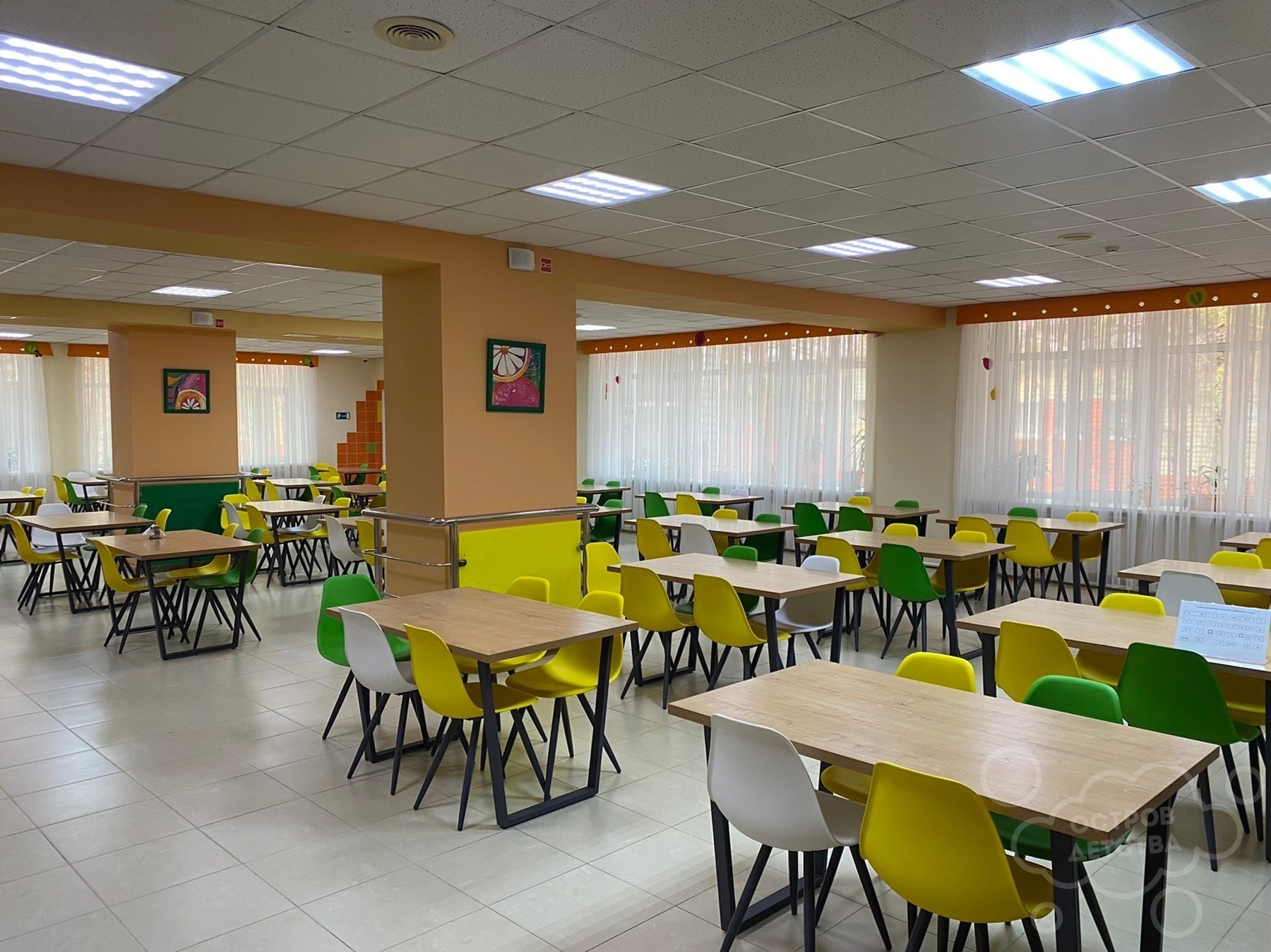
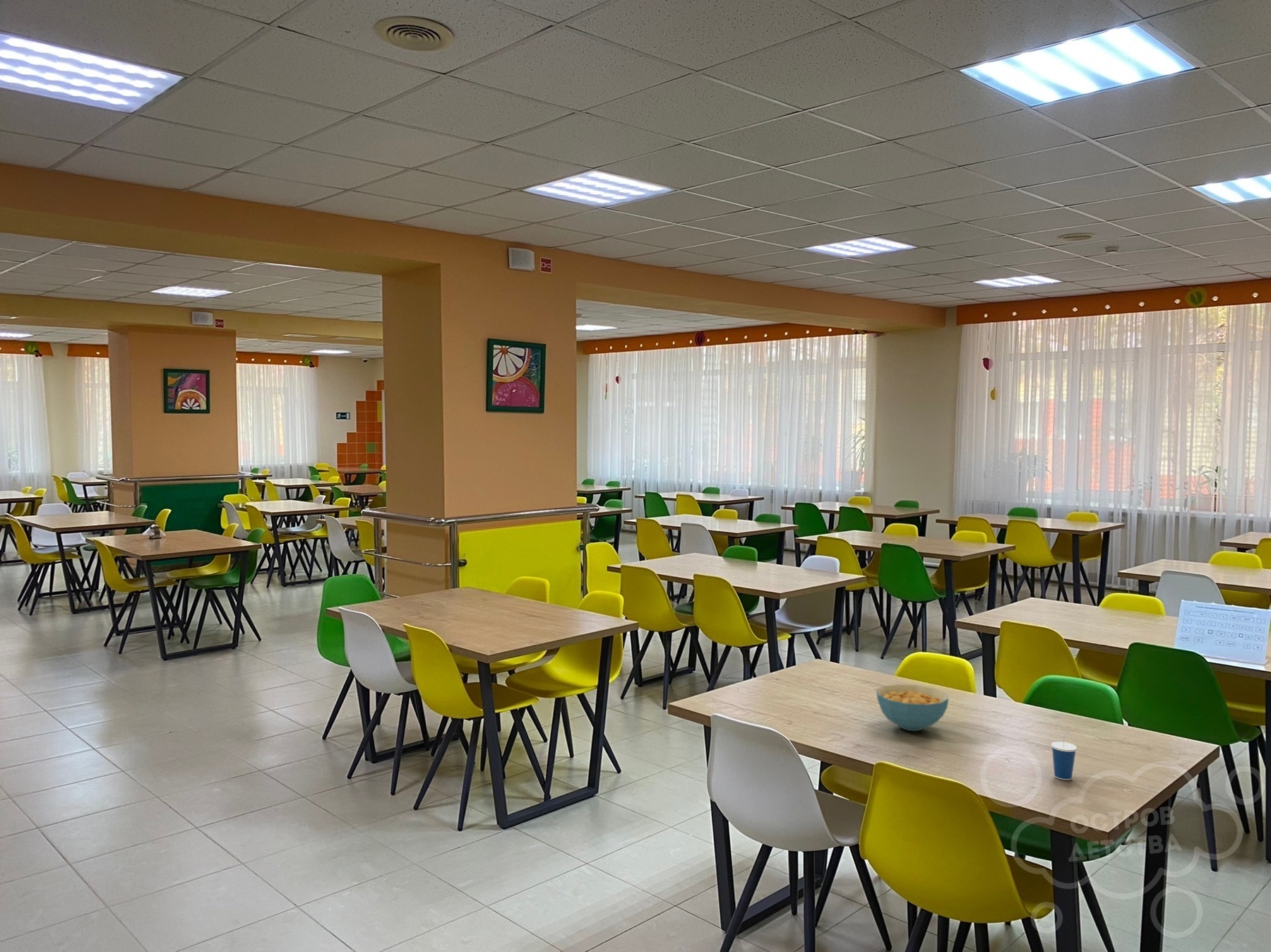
+ cereal bowl [876,684,950,732]
+ cup [1050,727,1078,781]
